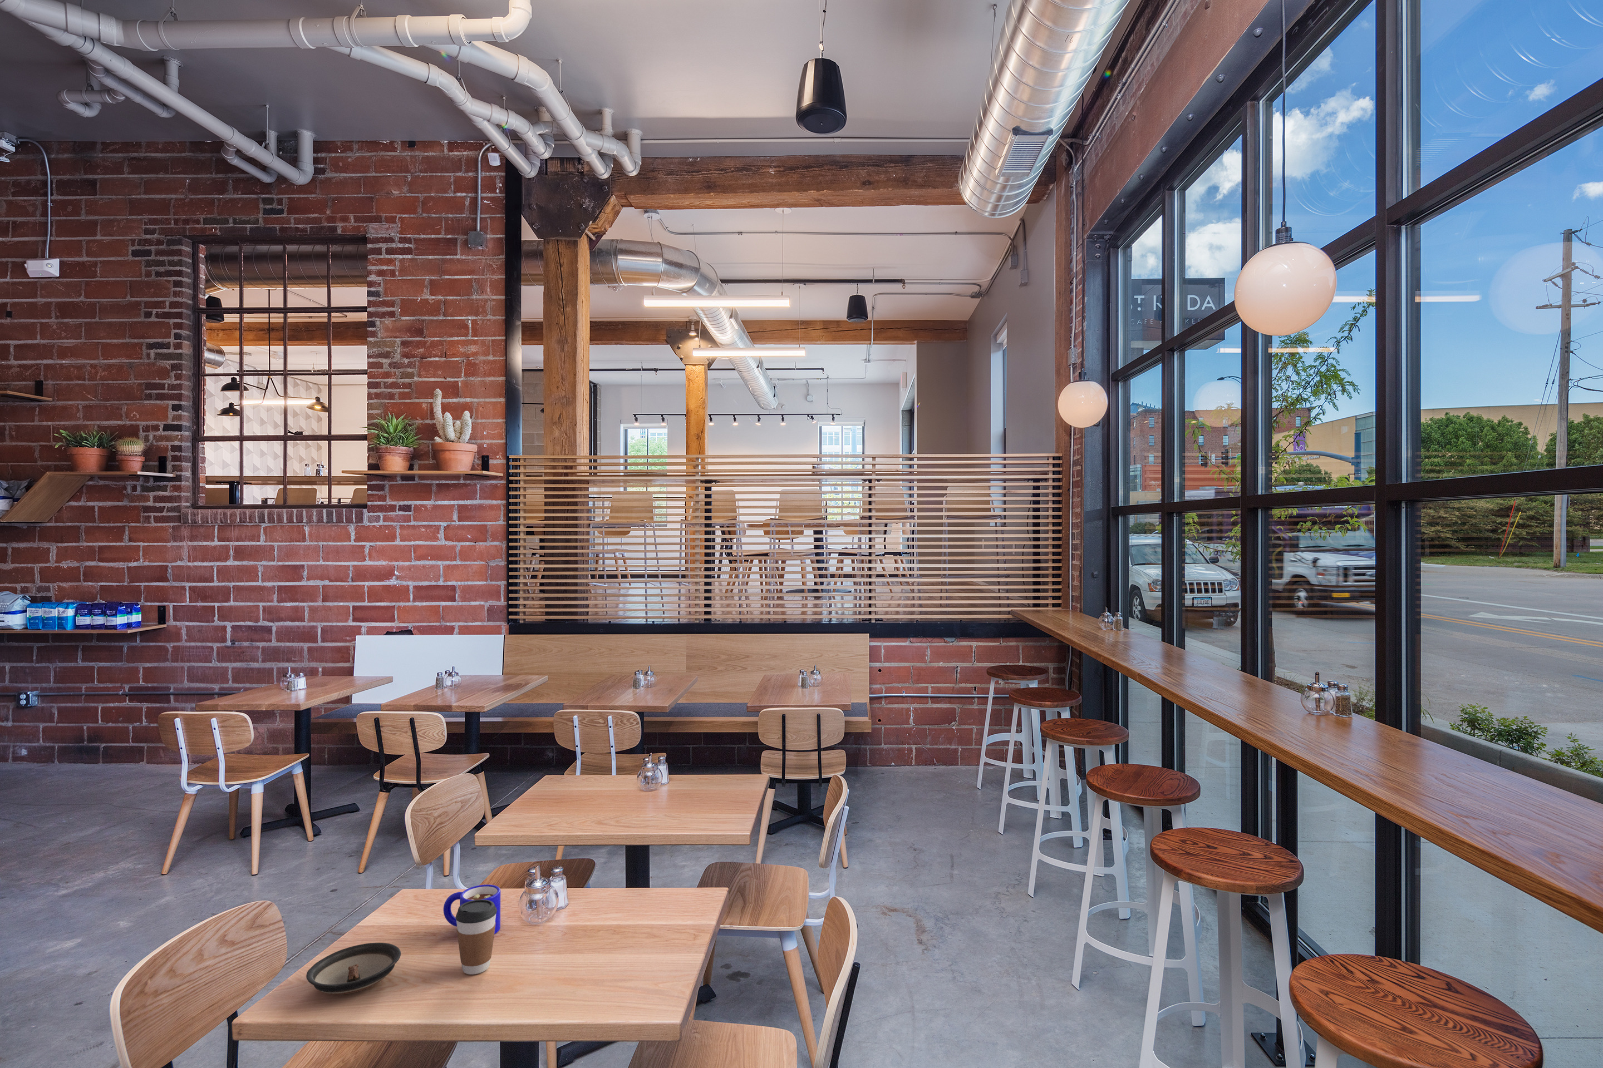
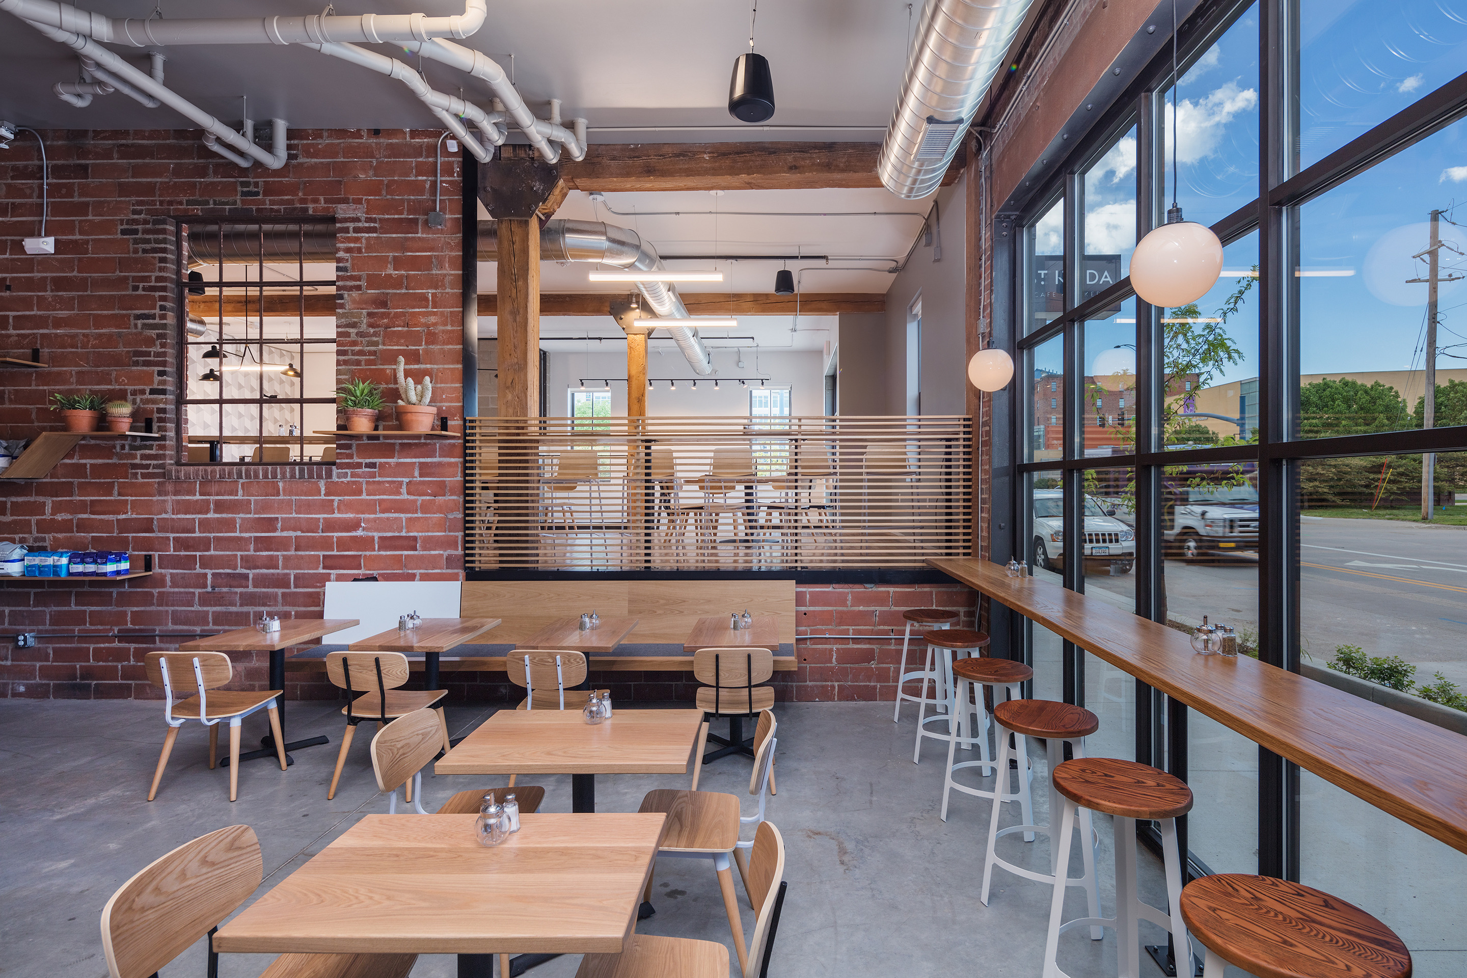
- mug [442,884,501,935]
- saucer [305,943,401,995]
- coffee cup [456,900,497,975]
